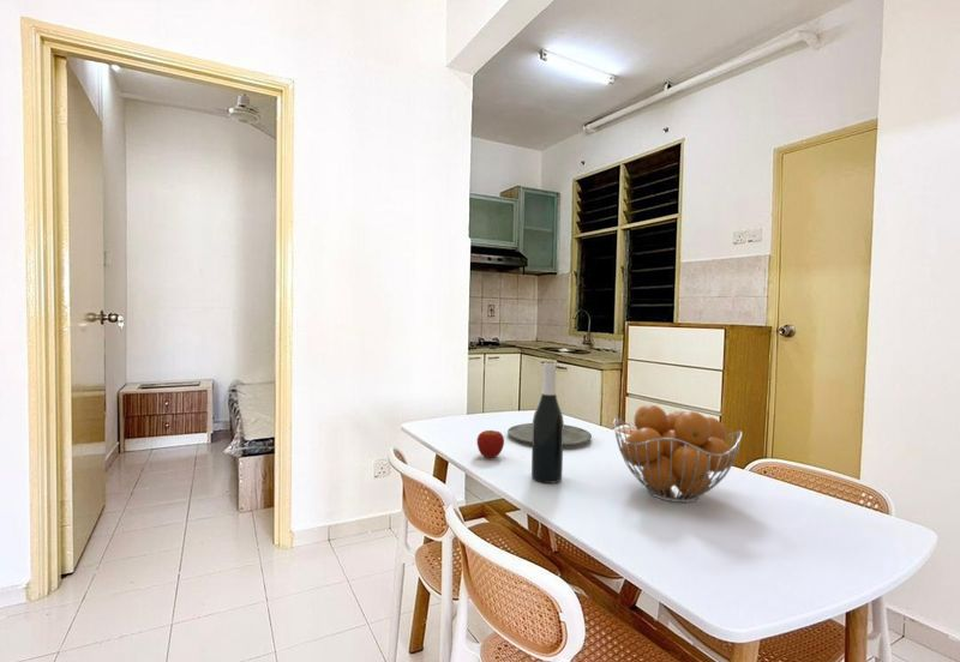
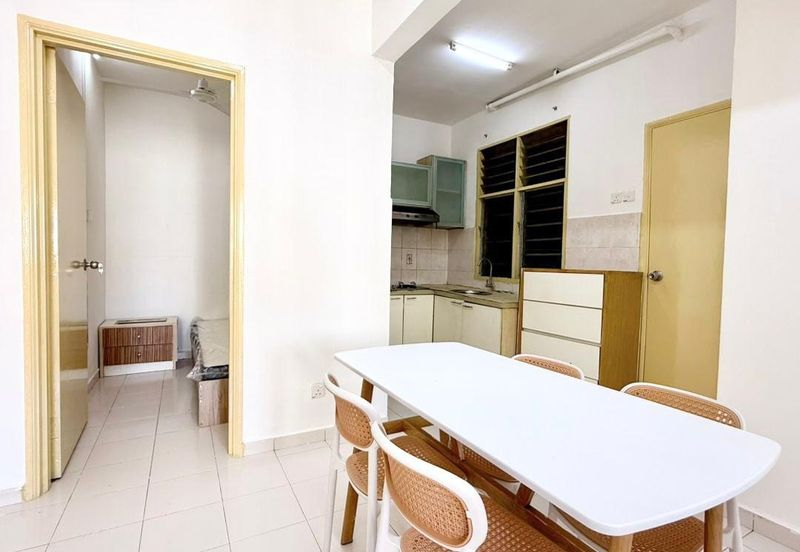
- wine bottle [530,360,565,485]
- fruit basket [612,403,744,504]
- plate [506,422,593,446]
- apple [476,429,505,459]
